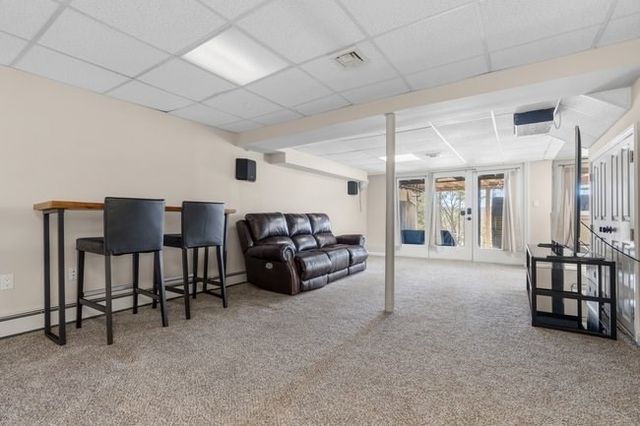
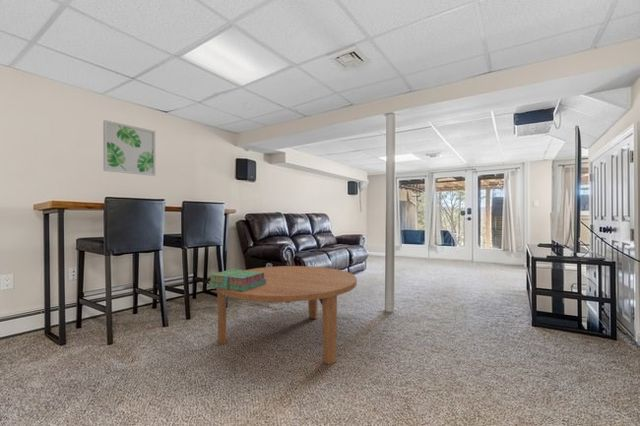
+ coffee table [215,265,358,366]
+ stack of books [207,268,266,292]
+ wall art [102,119,156,177]
